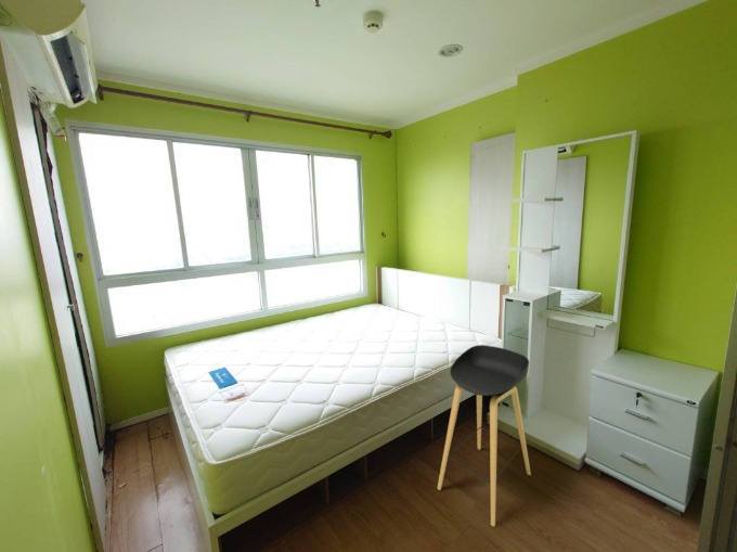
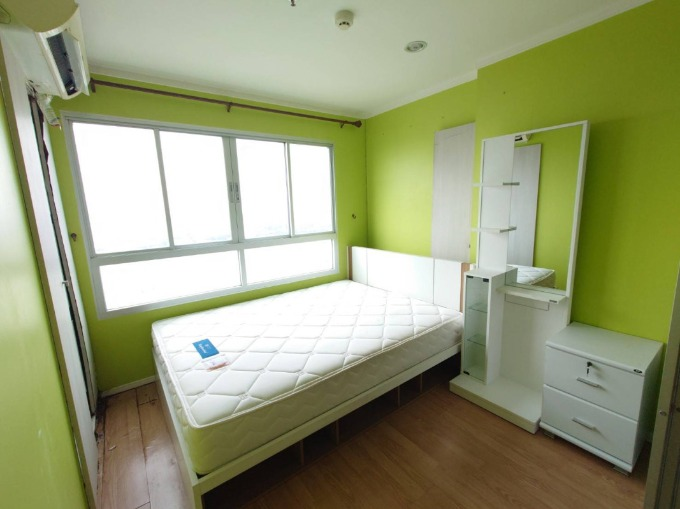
- stool [437,344,532,528]
